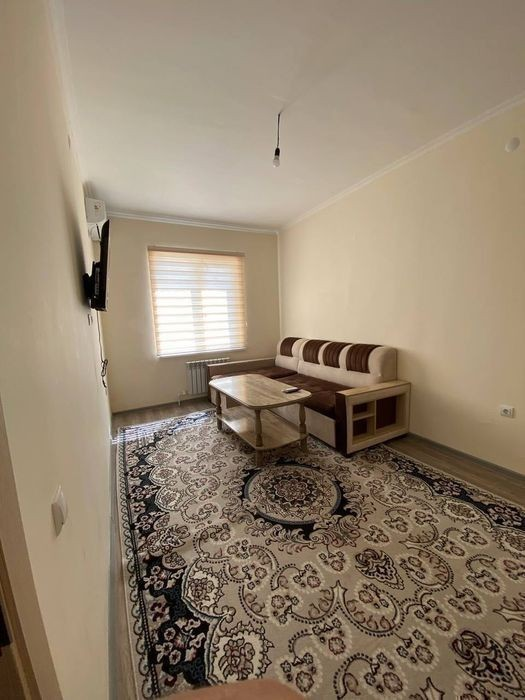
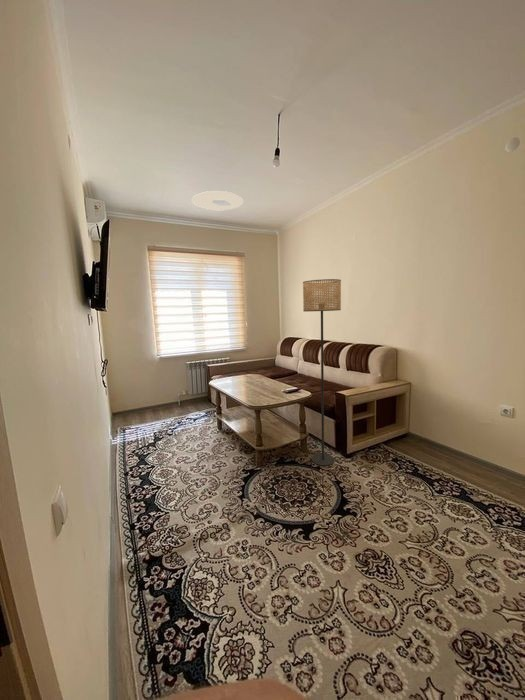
+ ceiling light [191,190,244,211]
+ floor lamp [302,278,342,467]
